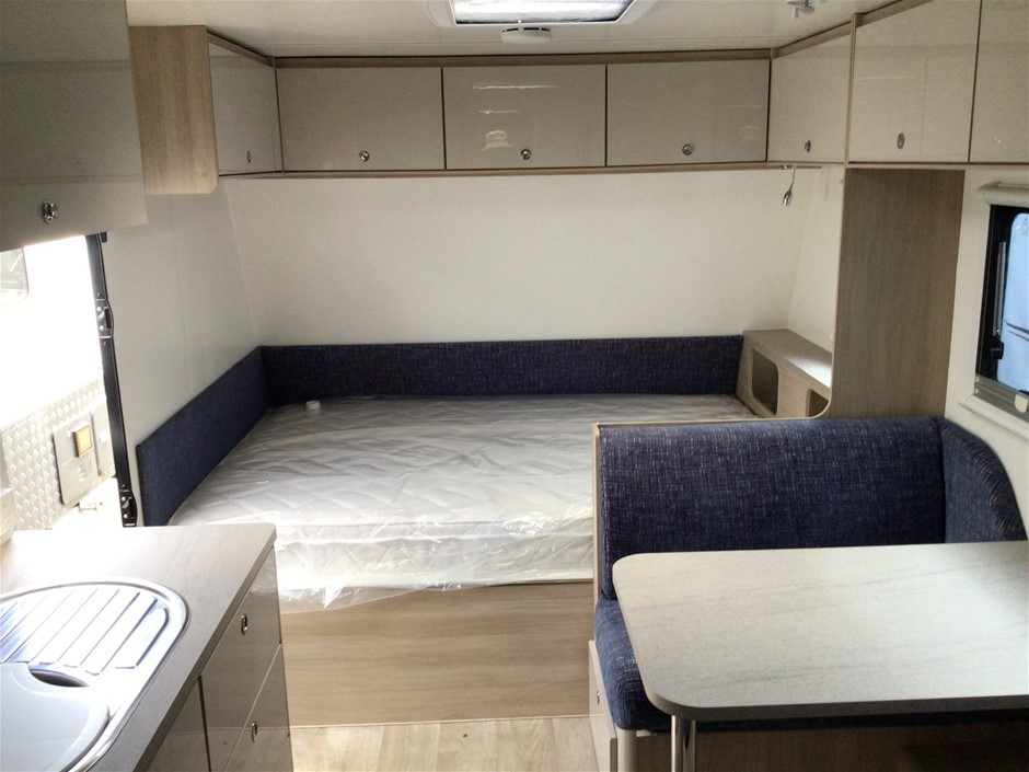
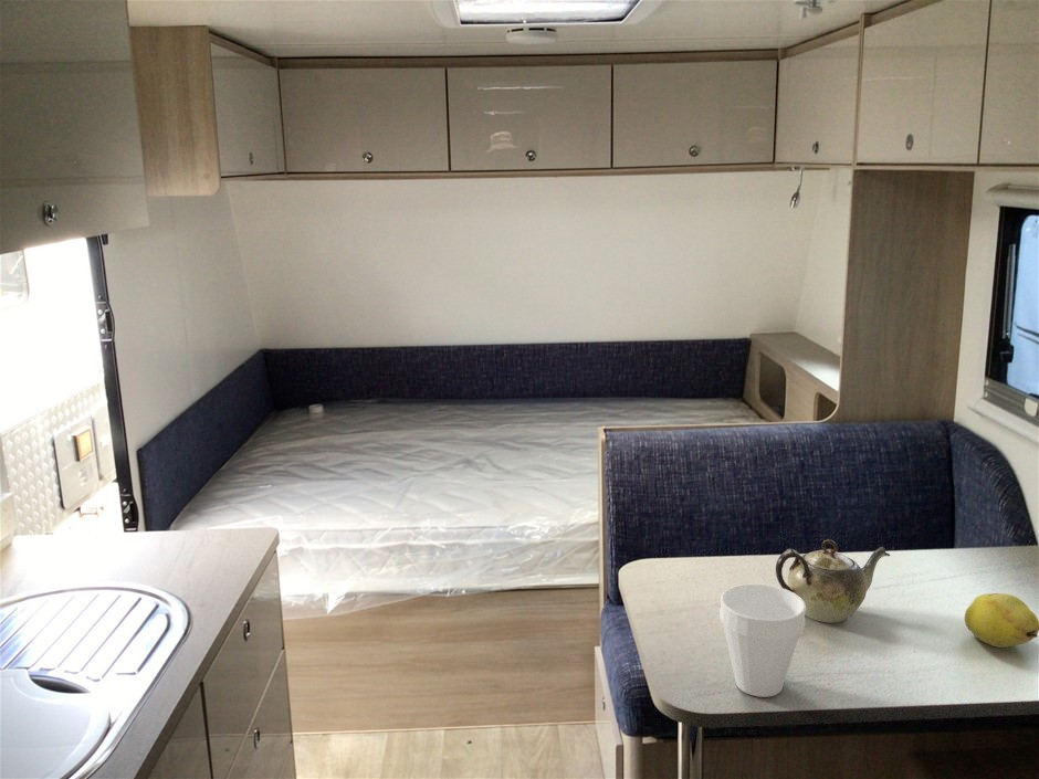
+ cup [718,583,806,698]
+ fruit [964,592,1039,649]
+ teapot [775,538,891,624]
